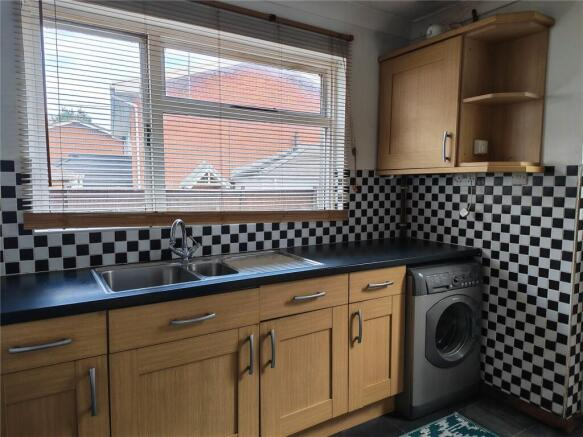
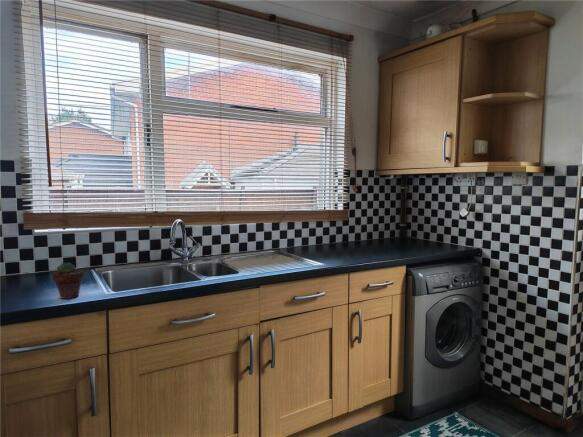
+ potted succulent [52,261,84,300]
